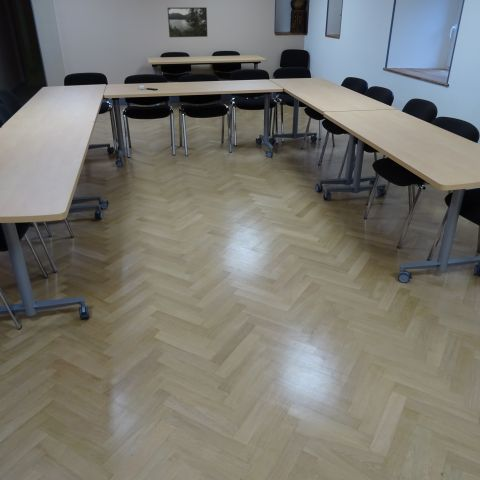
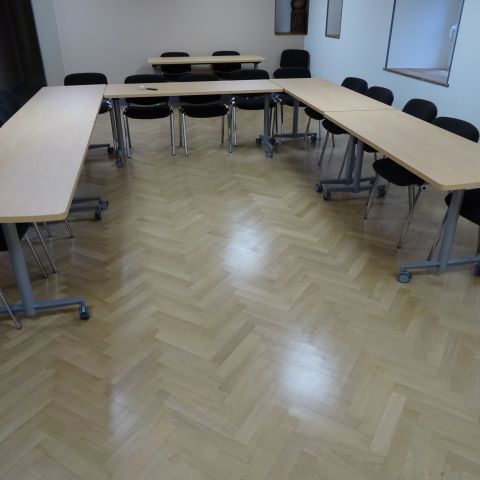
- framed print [167,6,208,38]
